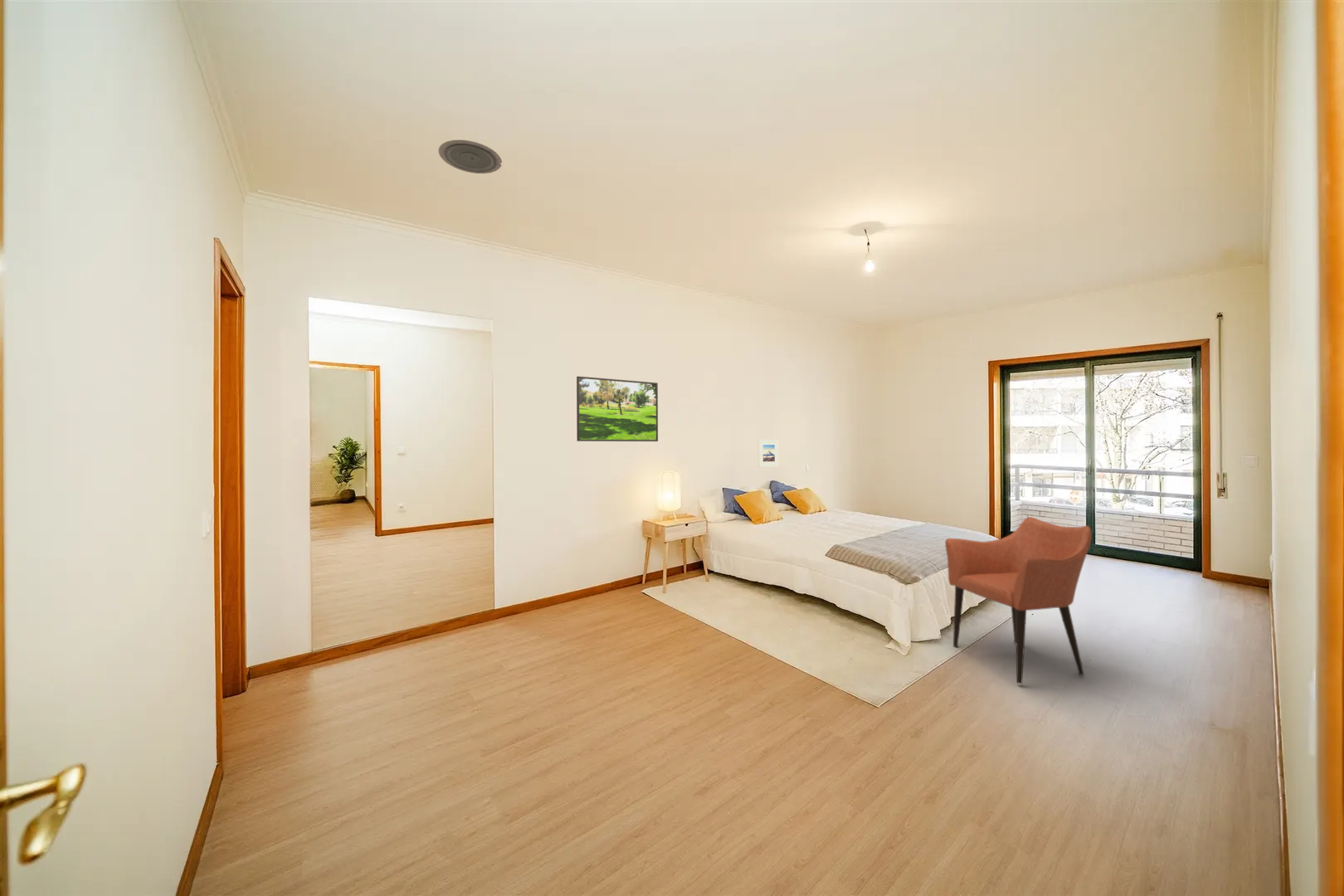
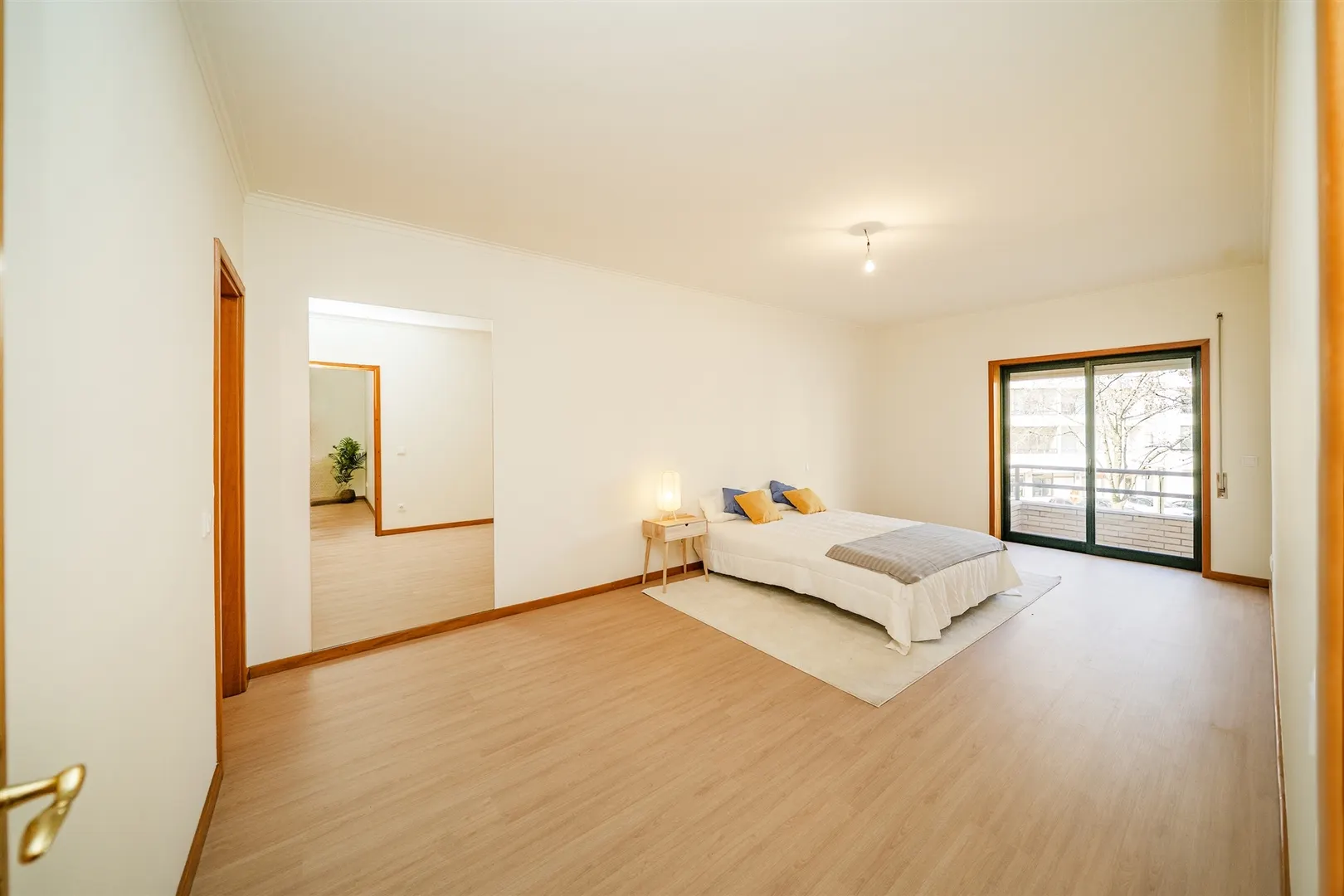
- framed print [757,439,779,468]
- recessed light [438,139,503,174]
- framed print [576,376,659,442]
- armchair [944,516,1093,684]
